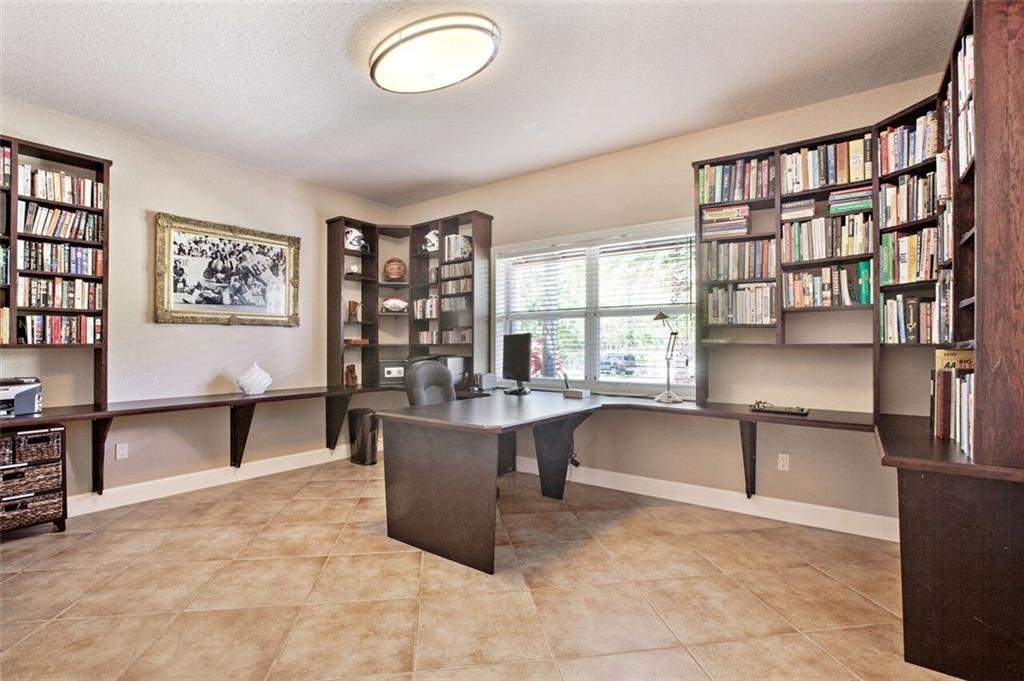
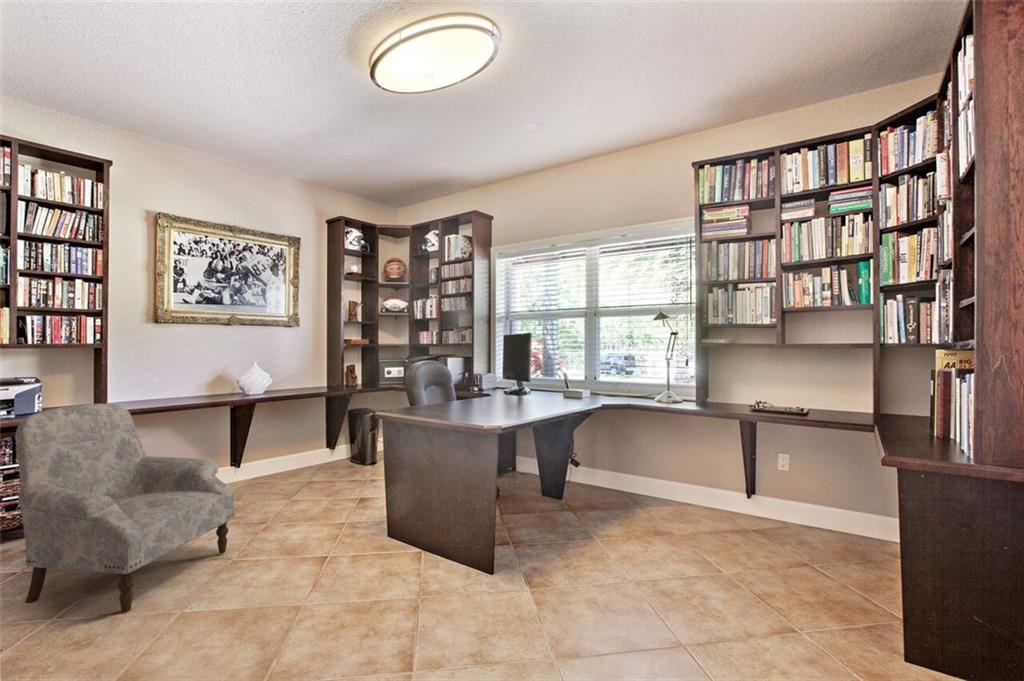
+ armchair [15,403,235,613]
